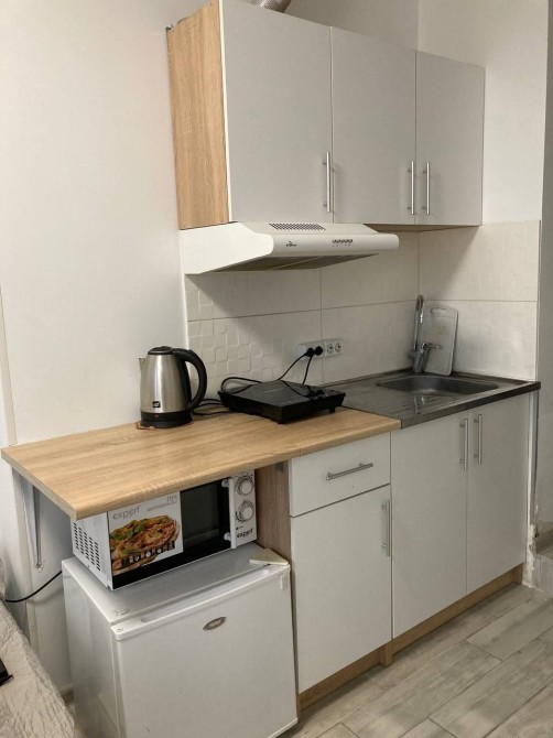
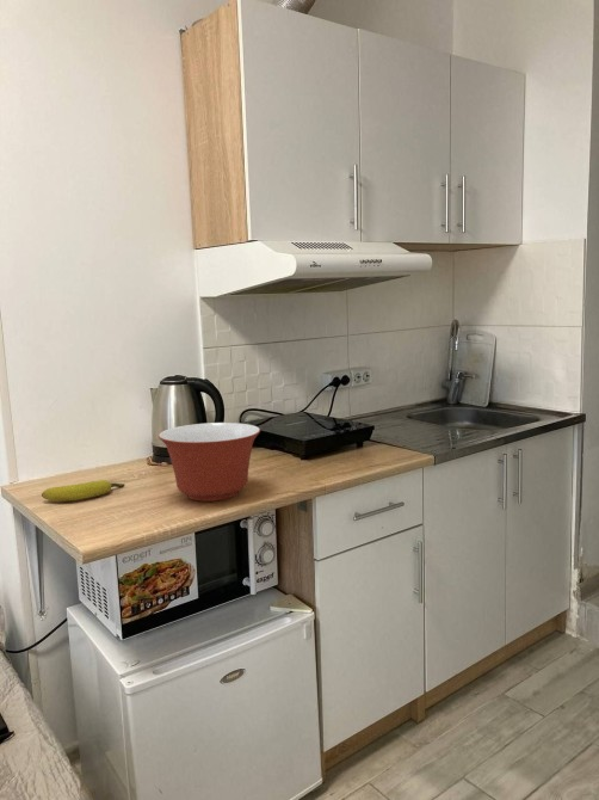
+ mixing bowl [158,421,261,503]
+ banana [41,479,126,503]
